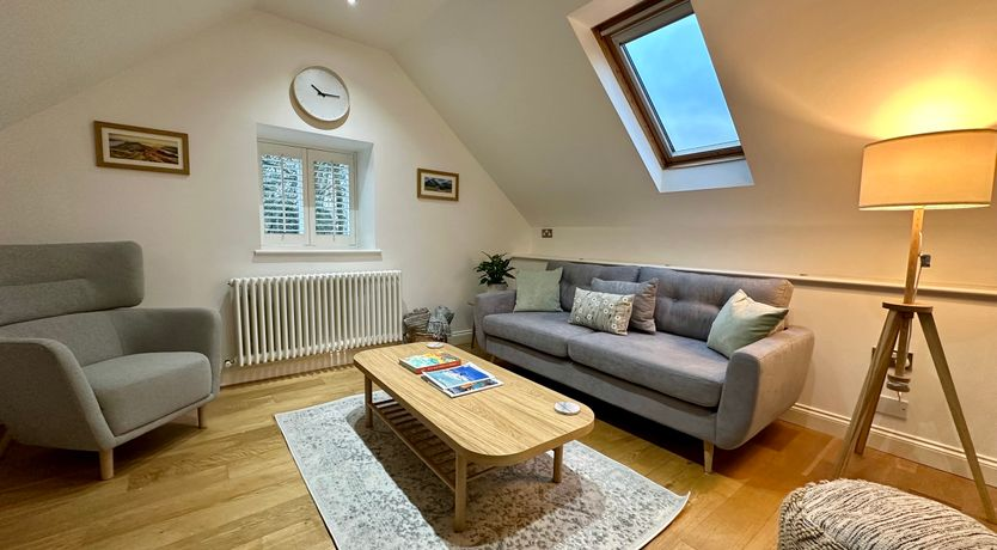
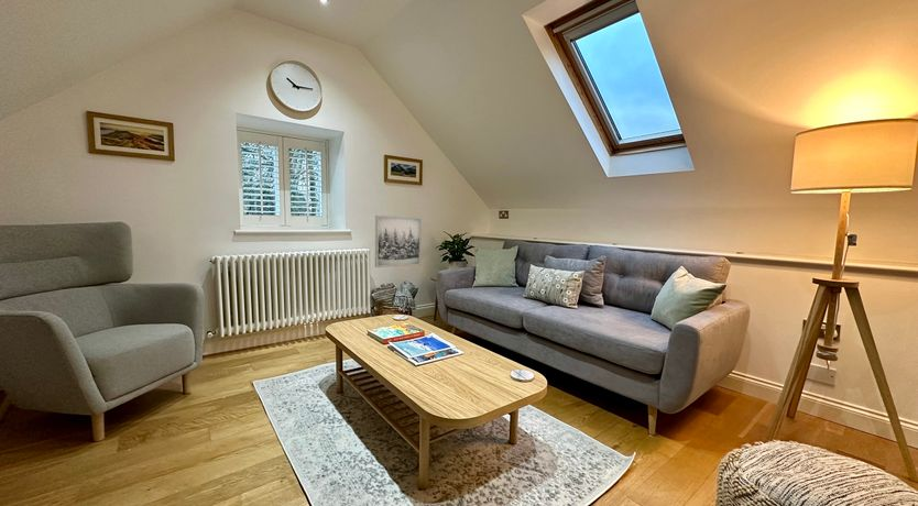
+ wall art [374,215,422,268]
